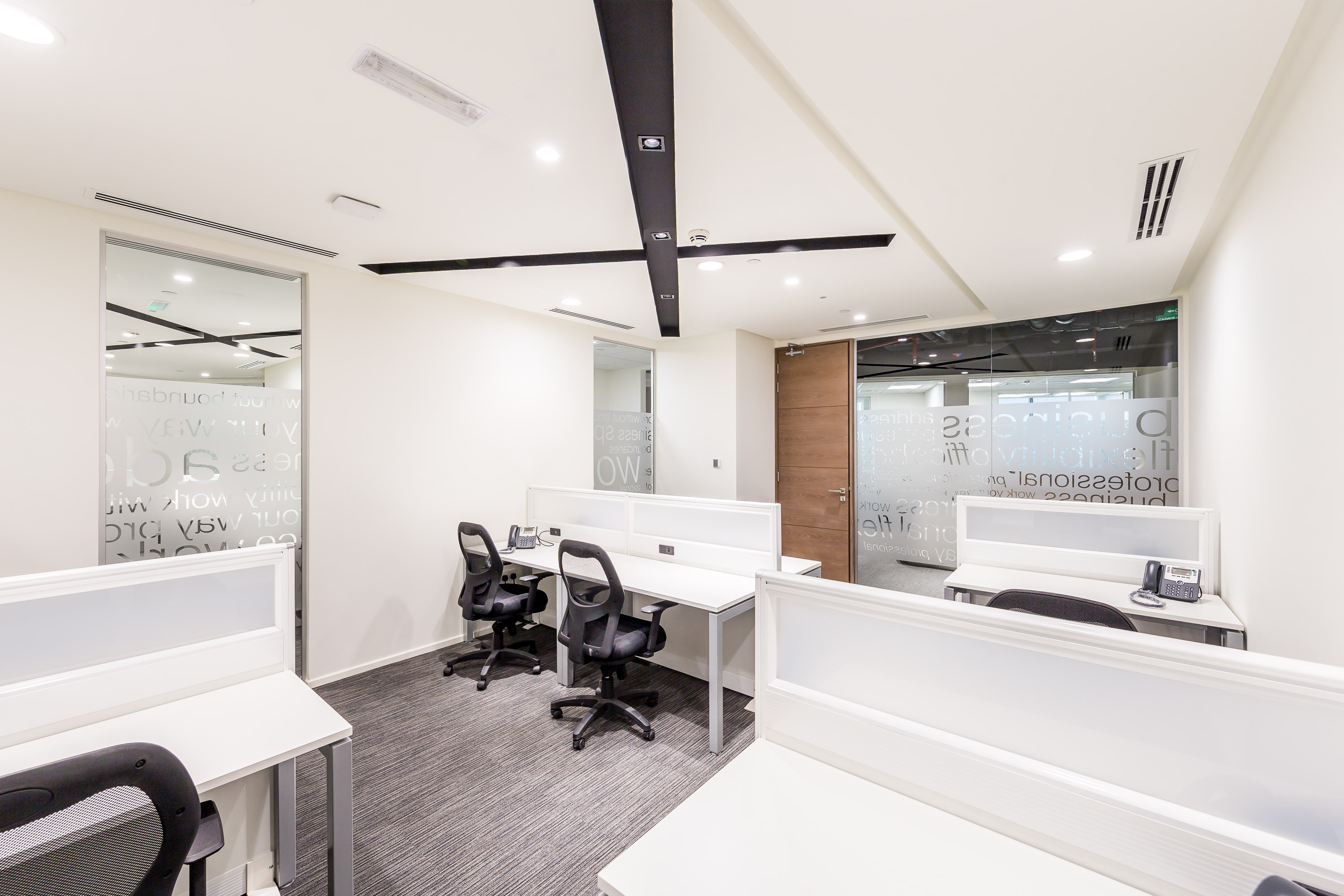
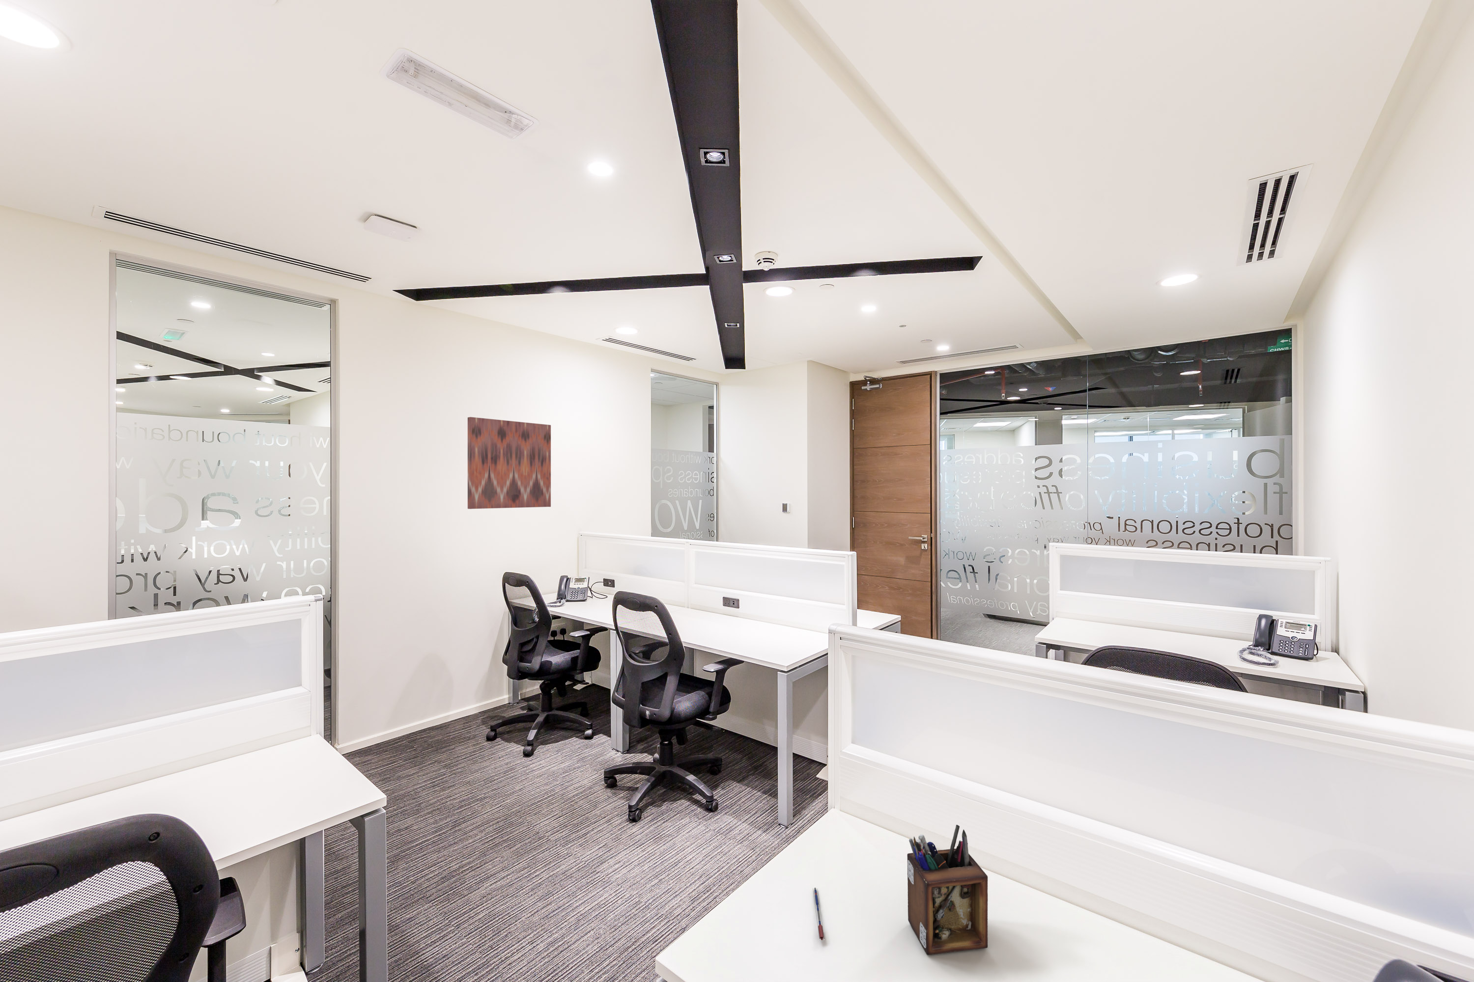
+ desk organizer [907,824,988,956]
+ wall art [467,416,552,510]
+ pen [813,888,825,940]
